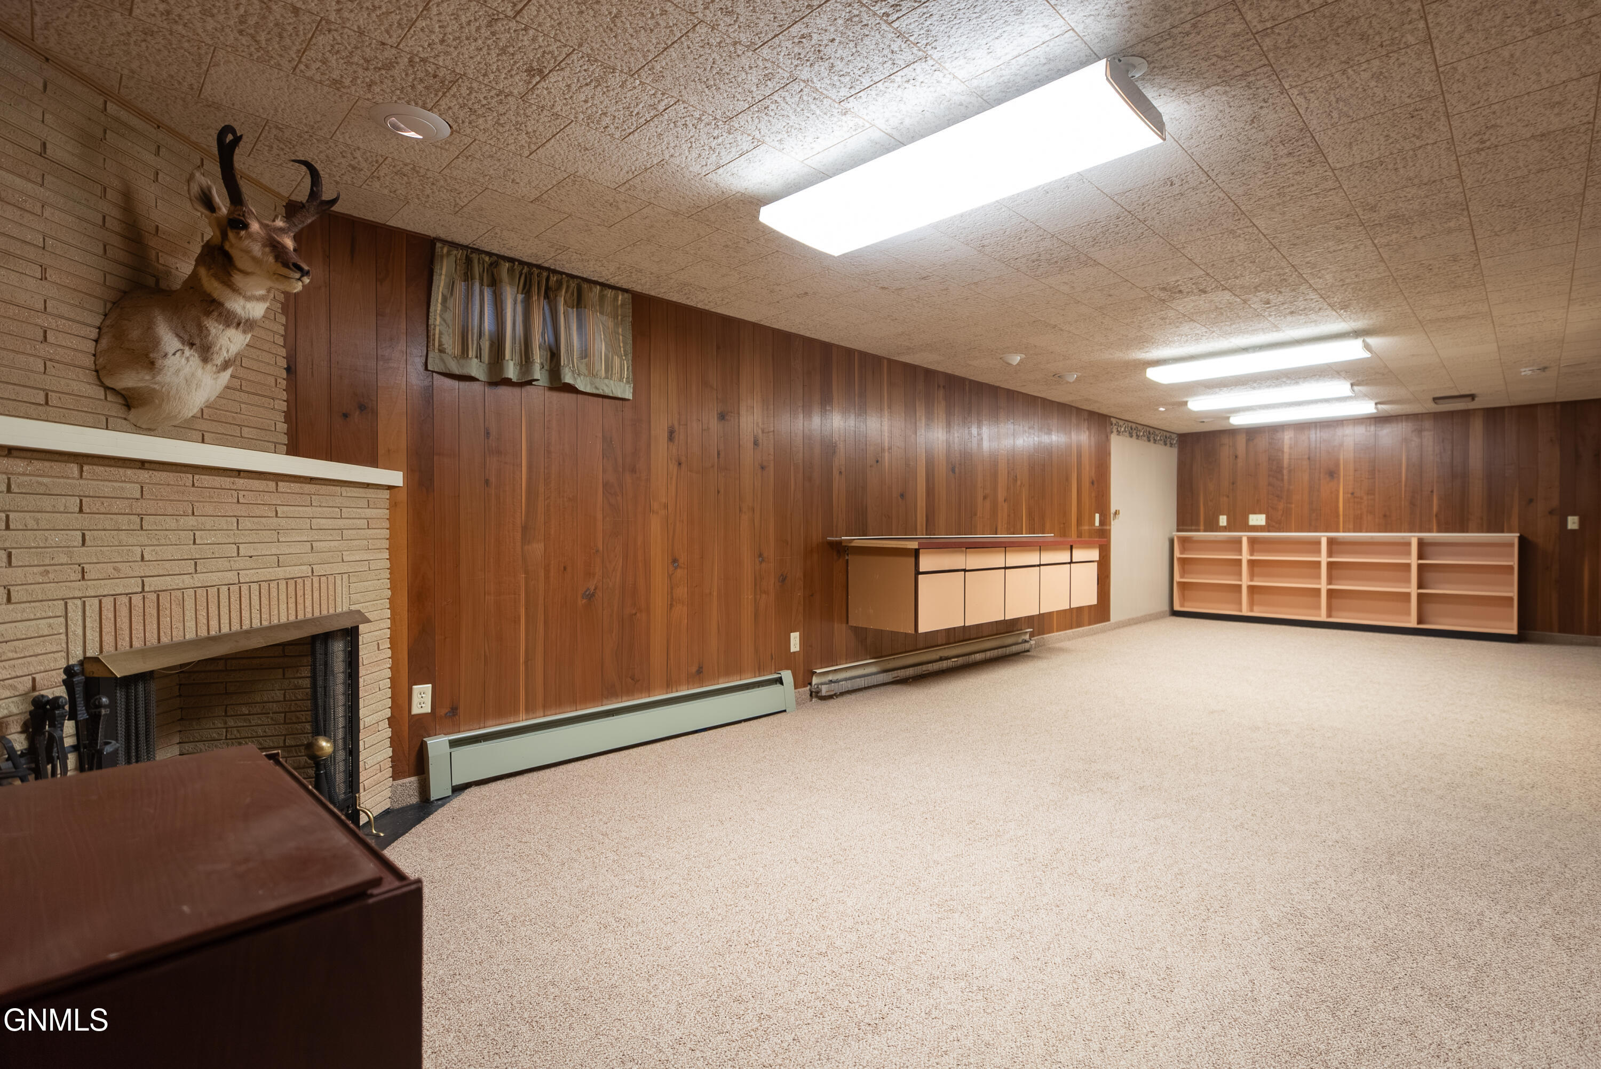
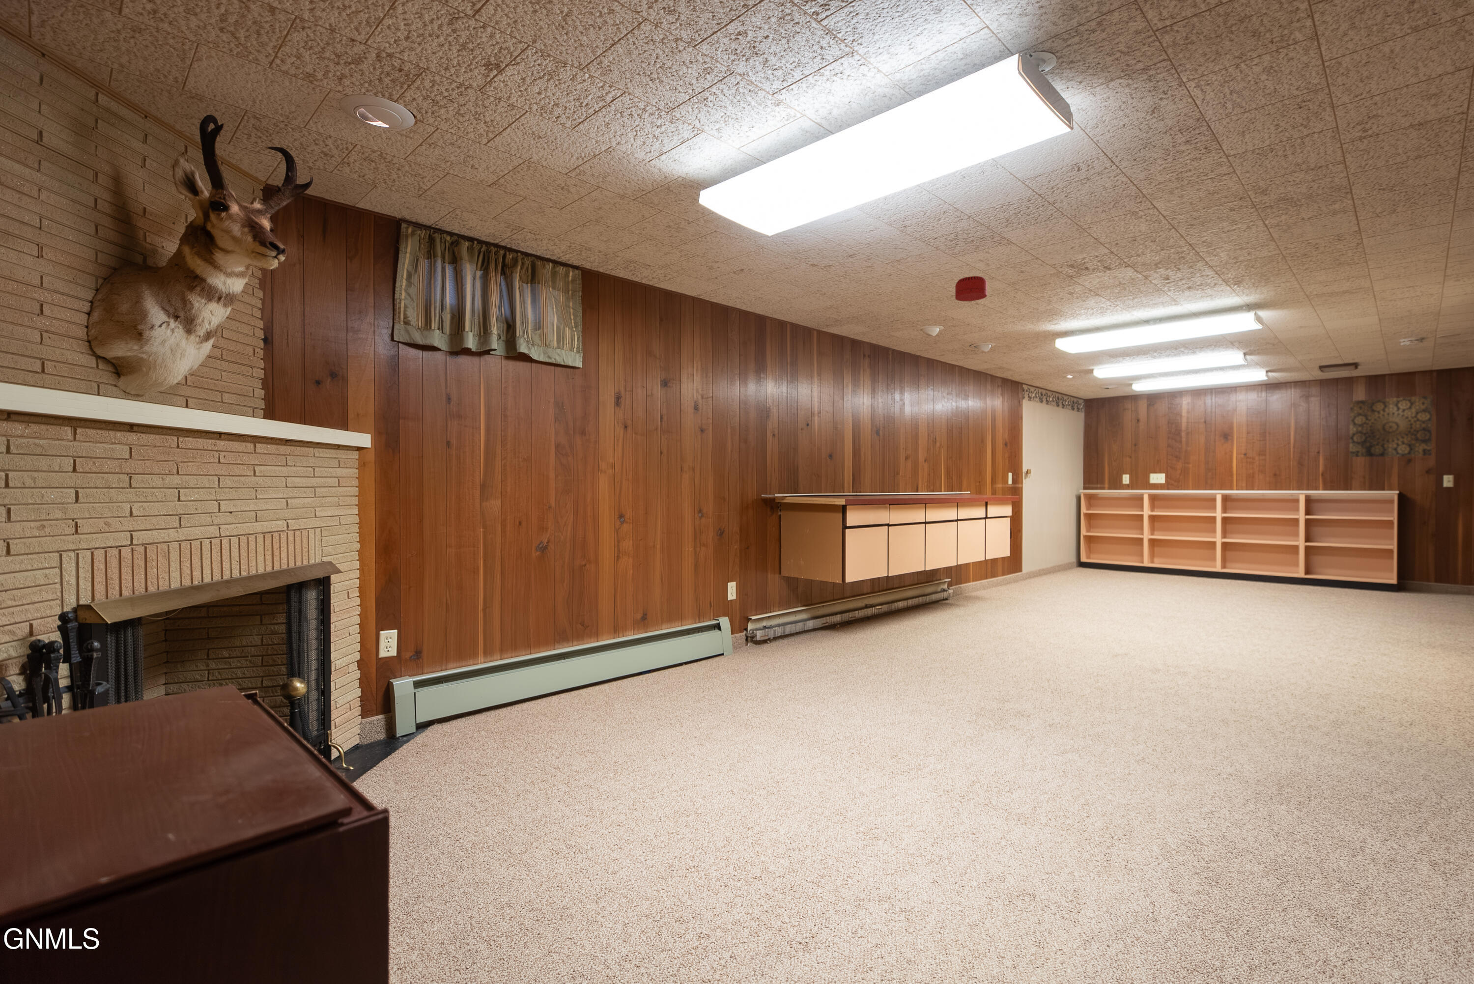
+ wall art [1349,395,1432,458]
+ smoke detector [954,276,987,302]
